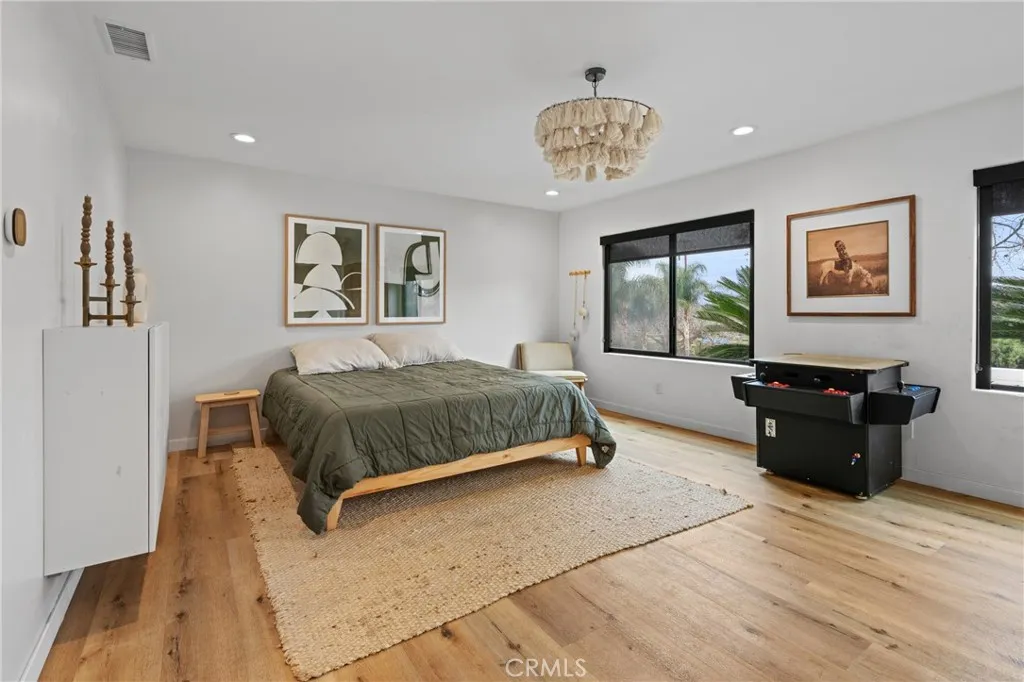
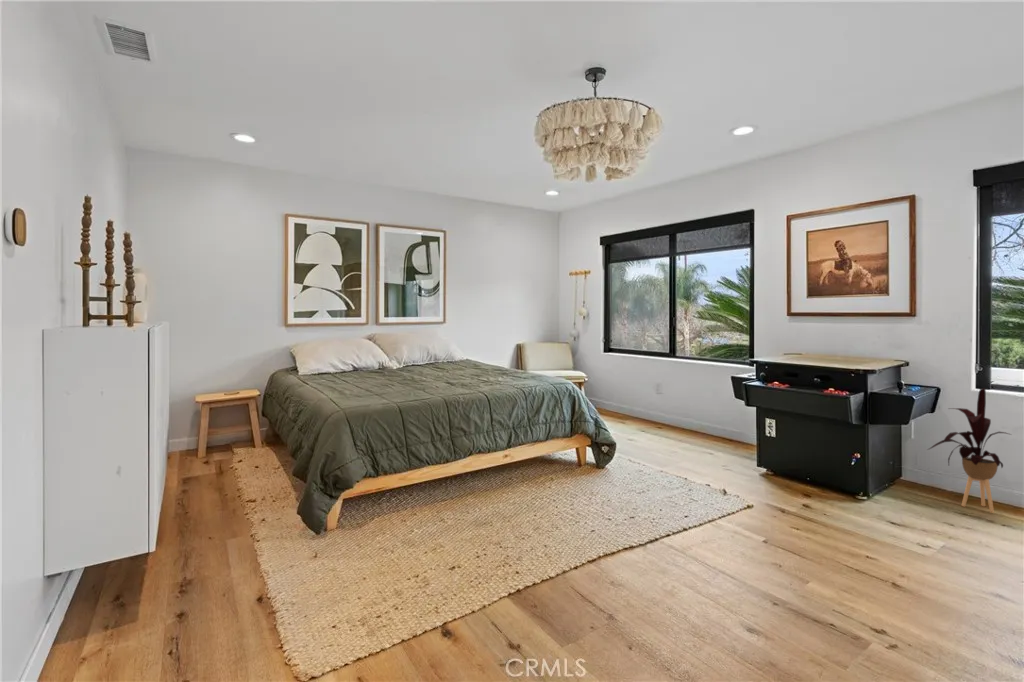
+ house plant [926,387,1013,513]
